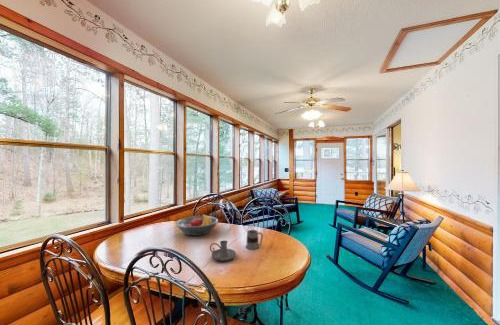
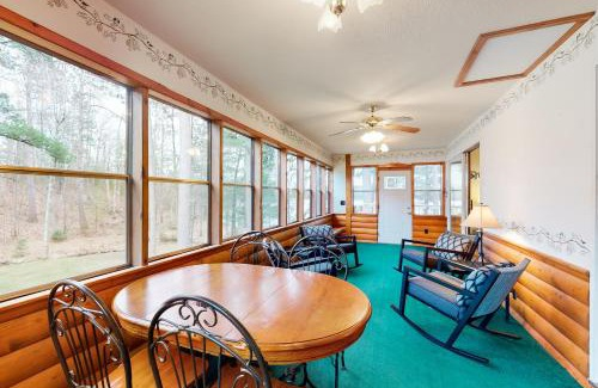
- mug [245,229,264,250]
- candle holder [209,240,237,262]
- fruit bowl [175,213,219,236]
